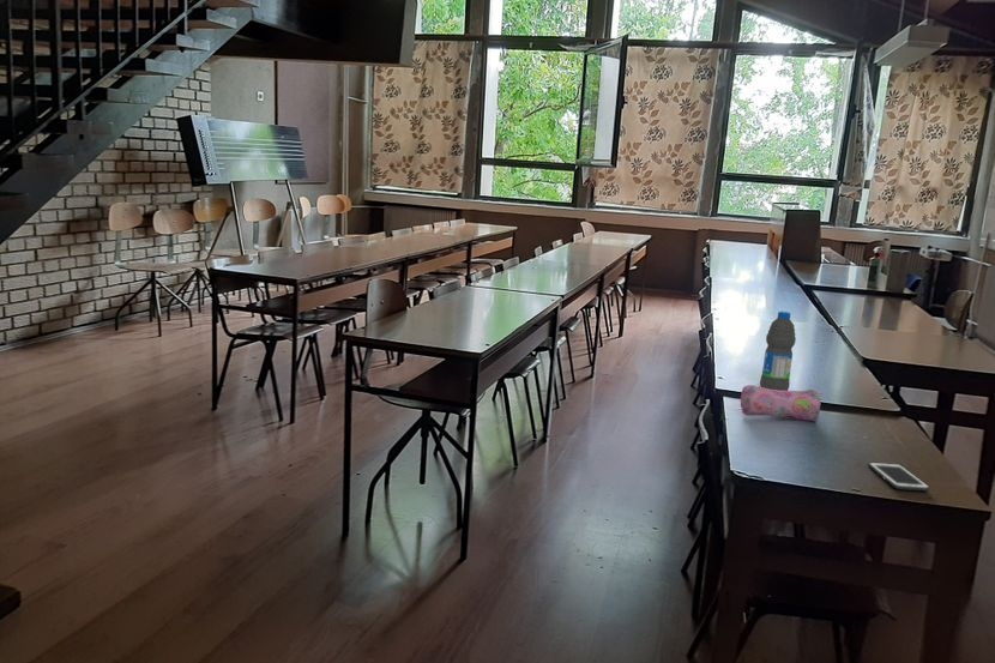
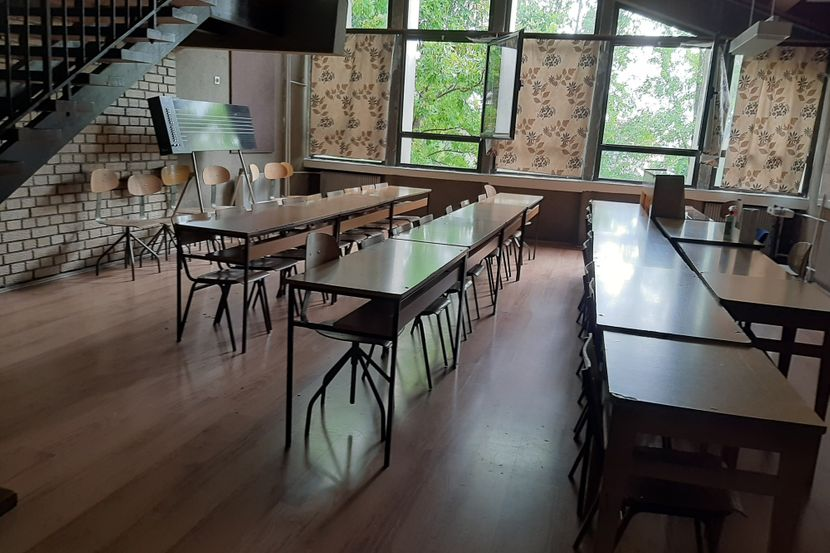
- pencil case [740,384,824,423]
- water bottle [759,311,797,391]
- cell phone [868,462,930,492]
